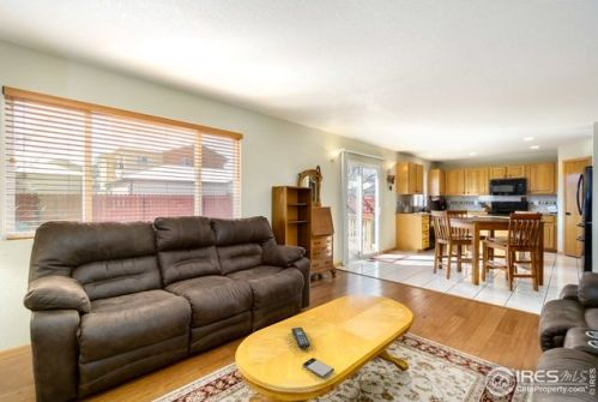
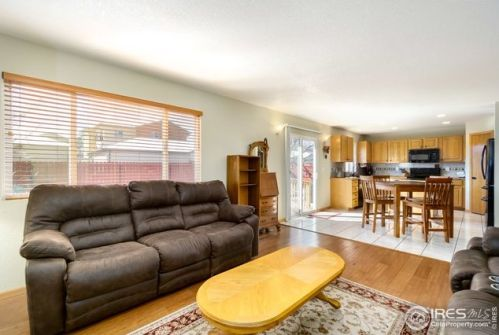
- remote control [290,326,312,349]
- smartphone [302,356,336,379]
